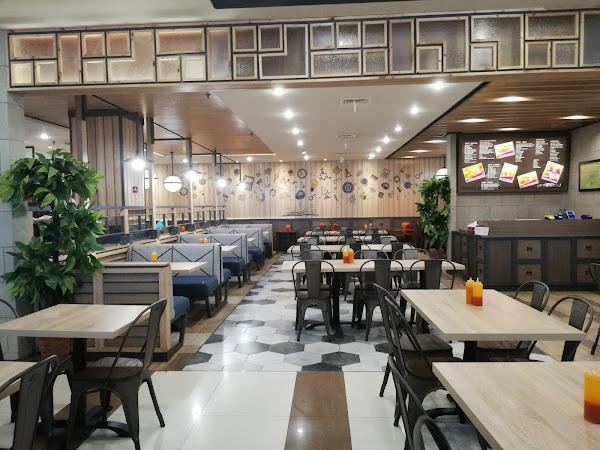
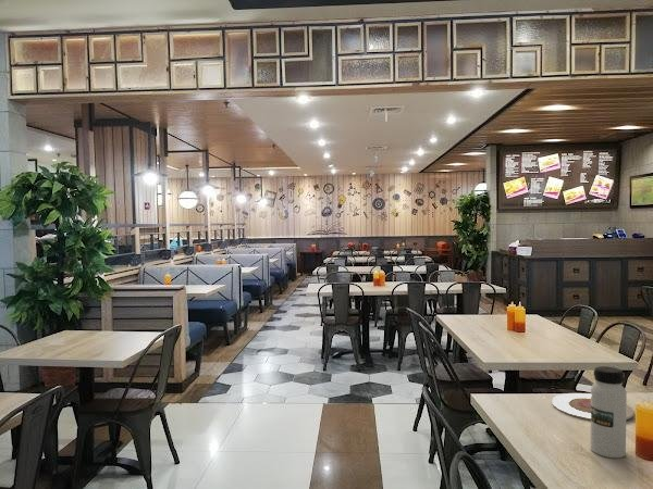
+ plate [551,392,634,422]
+ water bottle [590,365,628,459]
